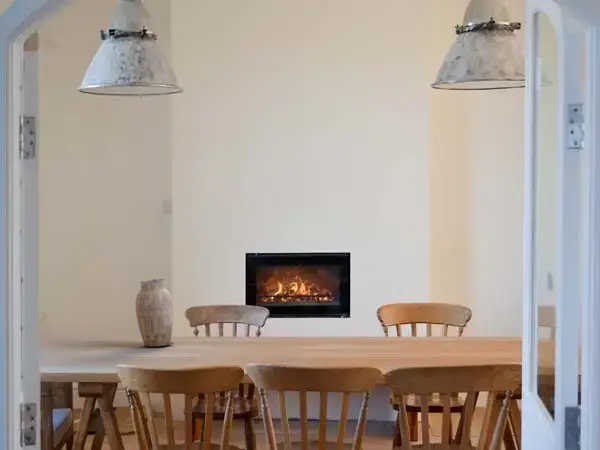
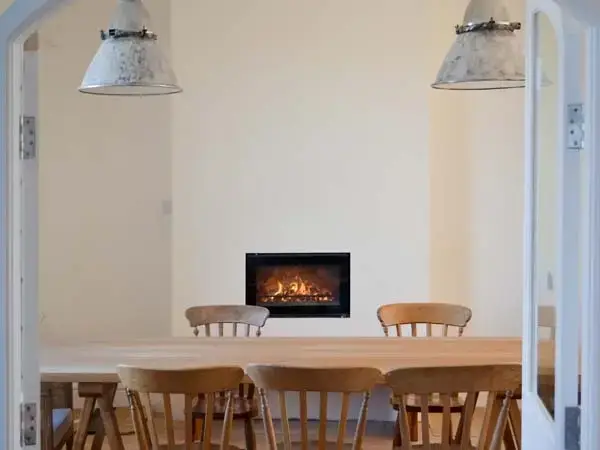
- vase [135,278,175,347]
